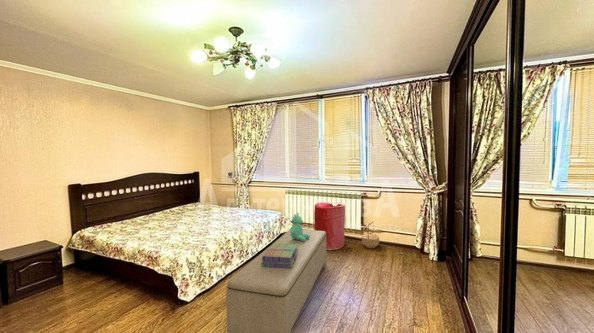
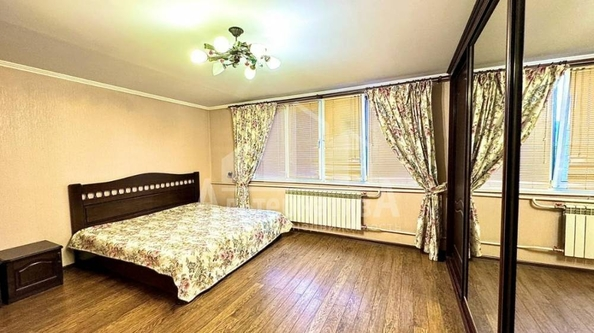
- basket [361,221,380,249]
- bench [225,228,328,333]
- teddy bear [290,212,310,242]
- stack of books [261,243,298,269]
- laundry hamper [313,202,346,251]
